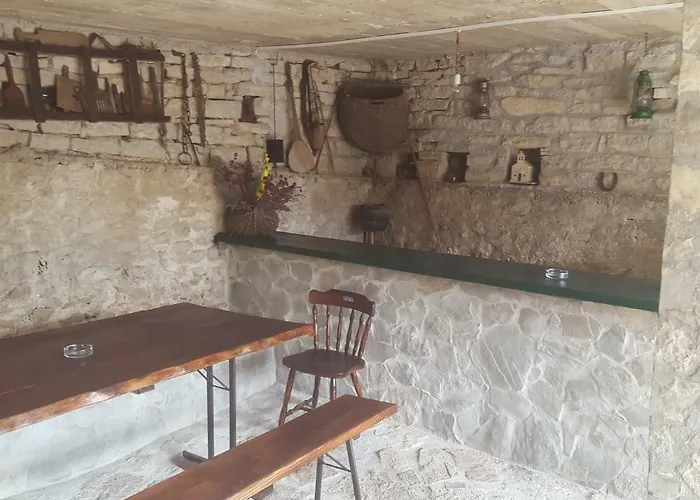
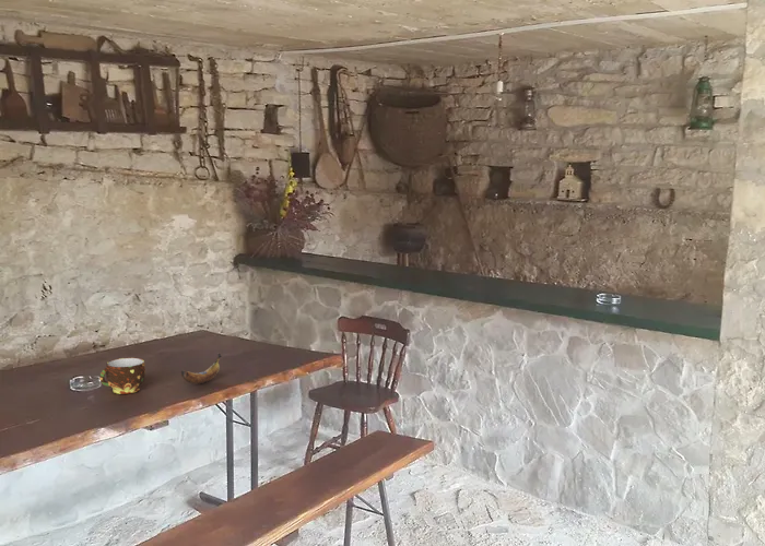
+ cup [98,357,146,395]
+ banana [180,353,223,385]
